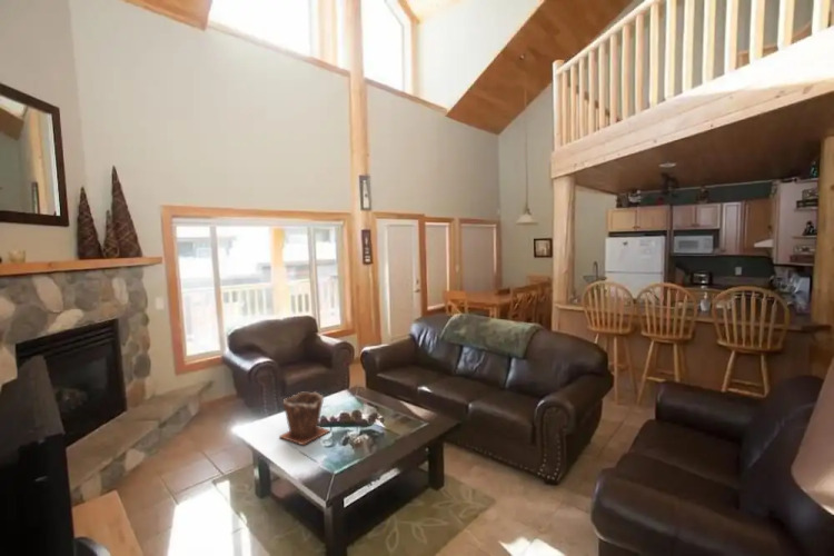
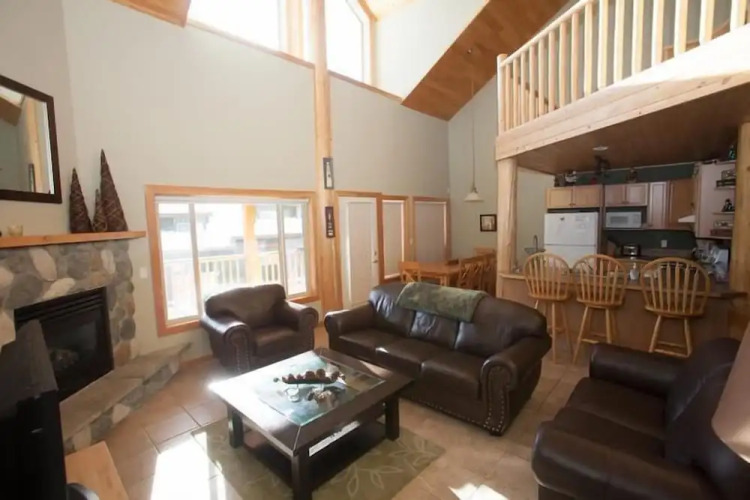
- plant pot [278,390,331,446]
